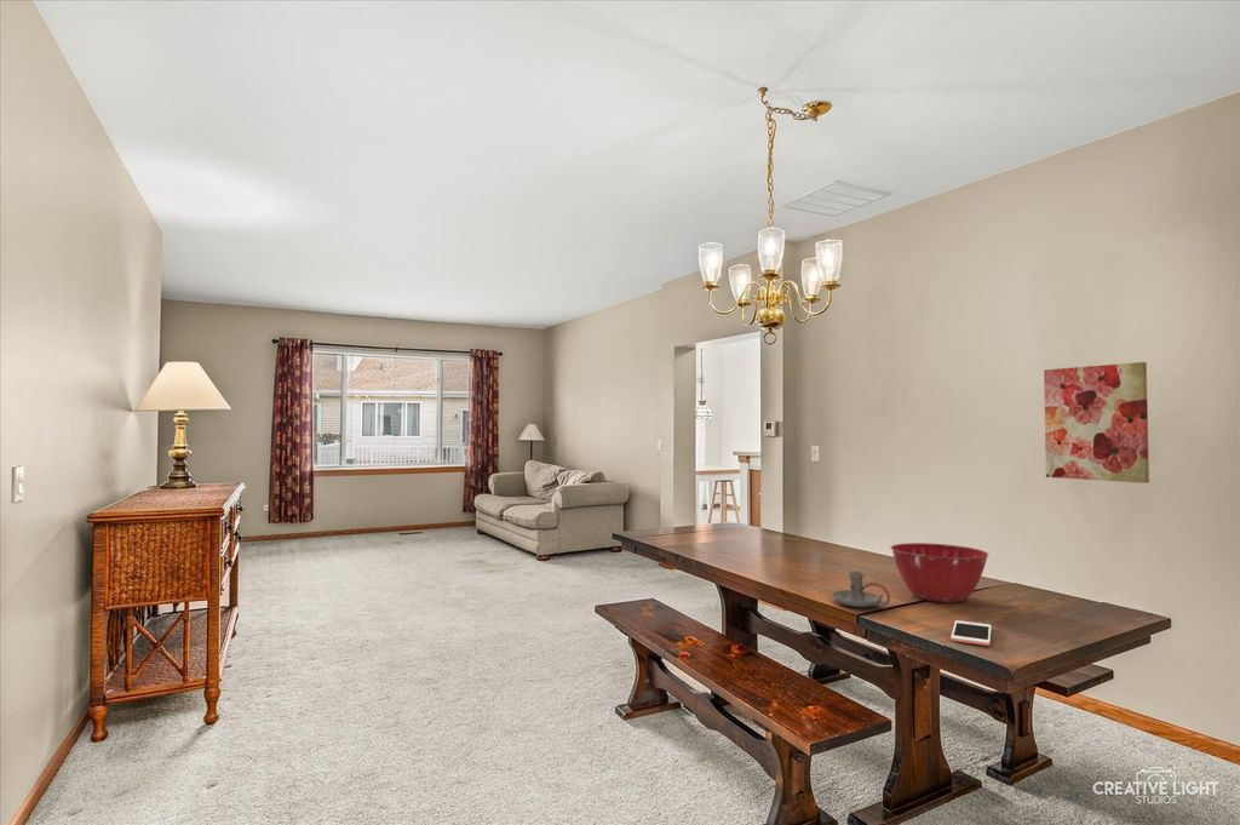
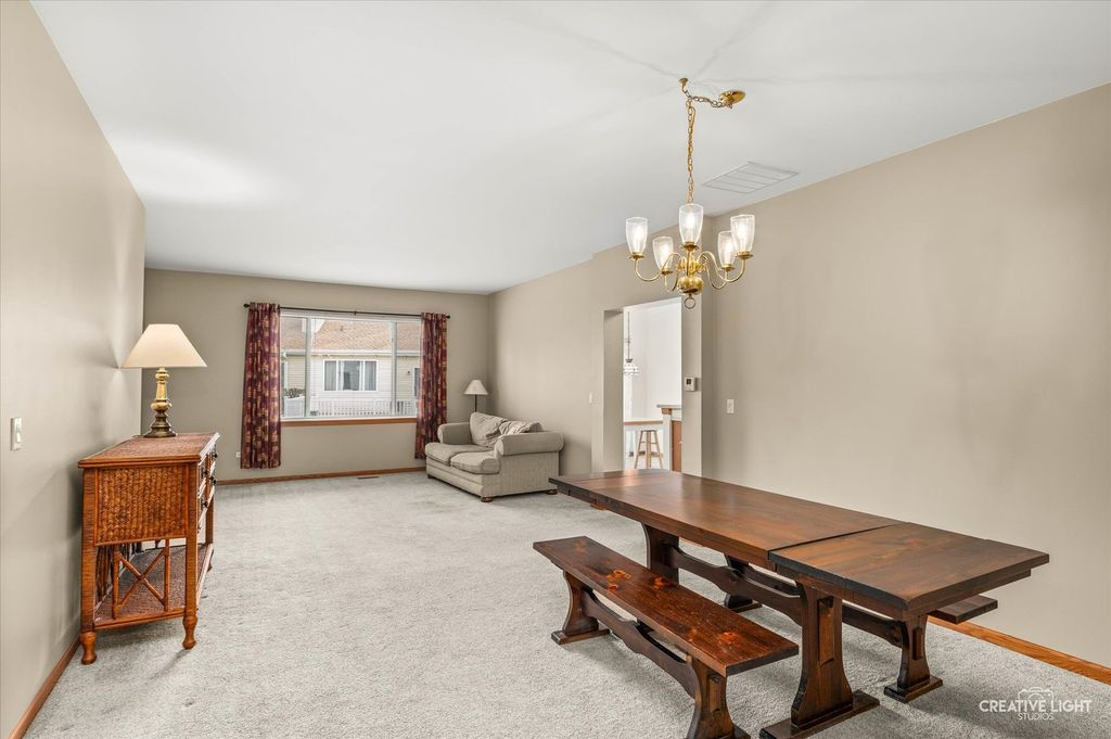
- wall art [1043,361,1150,485]
- candle holder [831,571,891,608]
- mixing bowl [890,542,989,603]
- cell phone [949,619,993,647]
